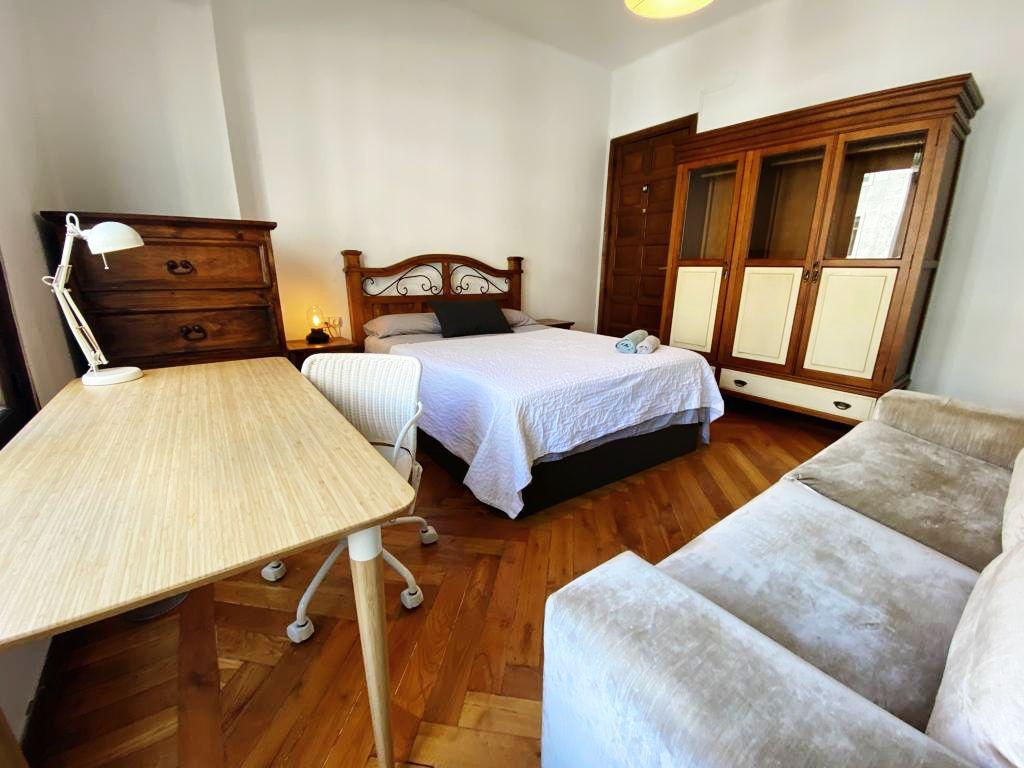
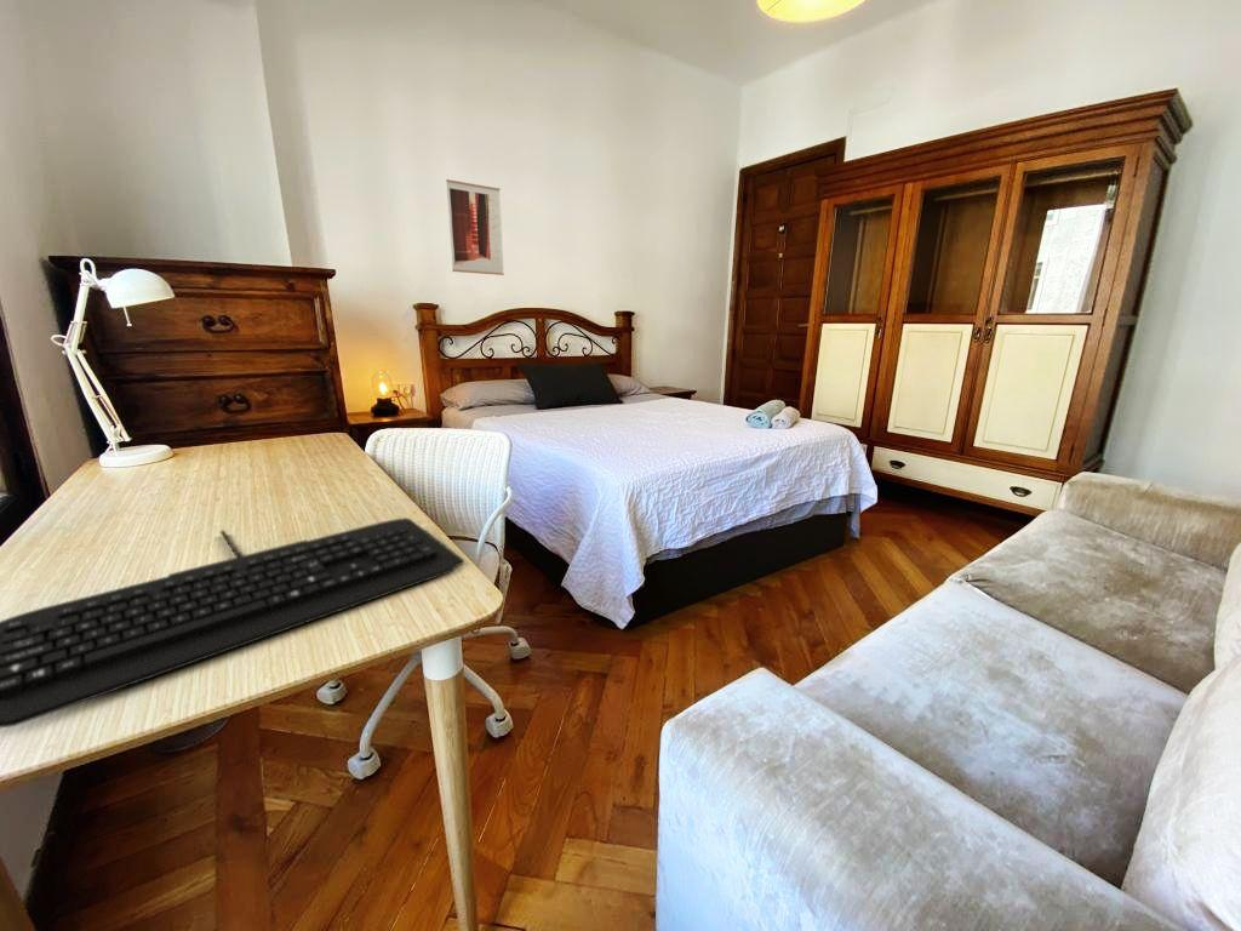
+ wall art [445,178,505,276]
+ keyboard [0,518,465,729]
